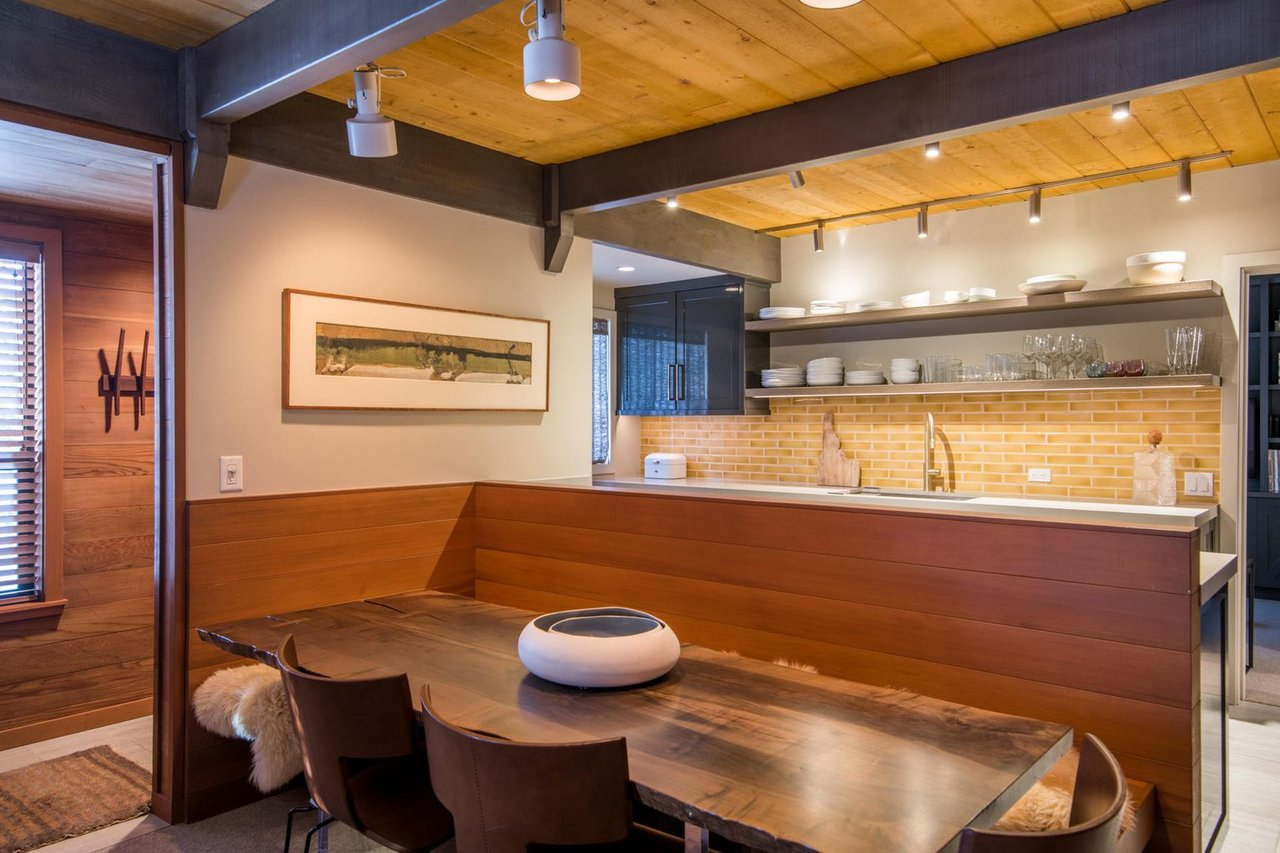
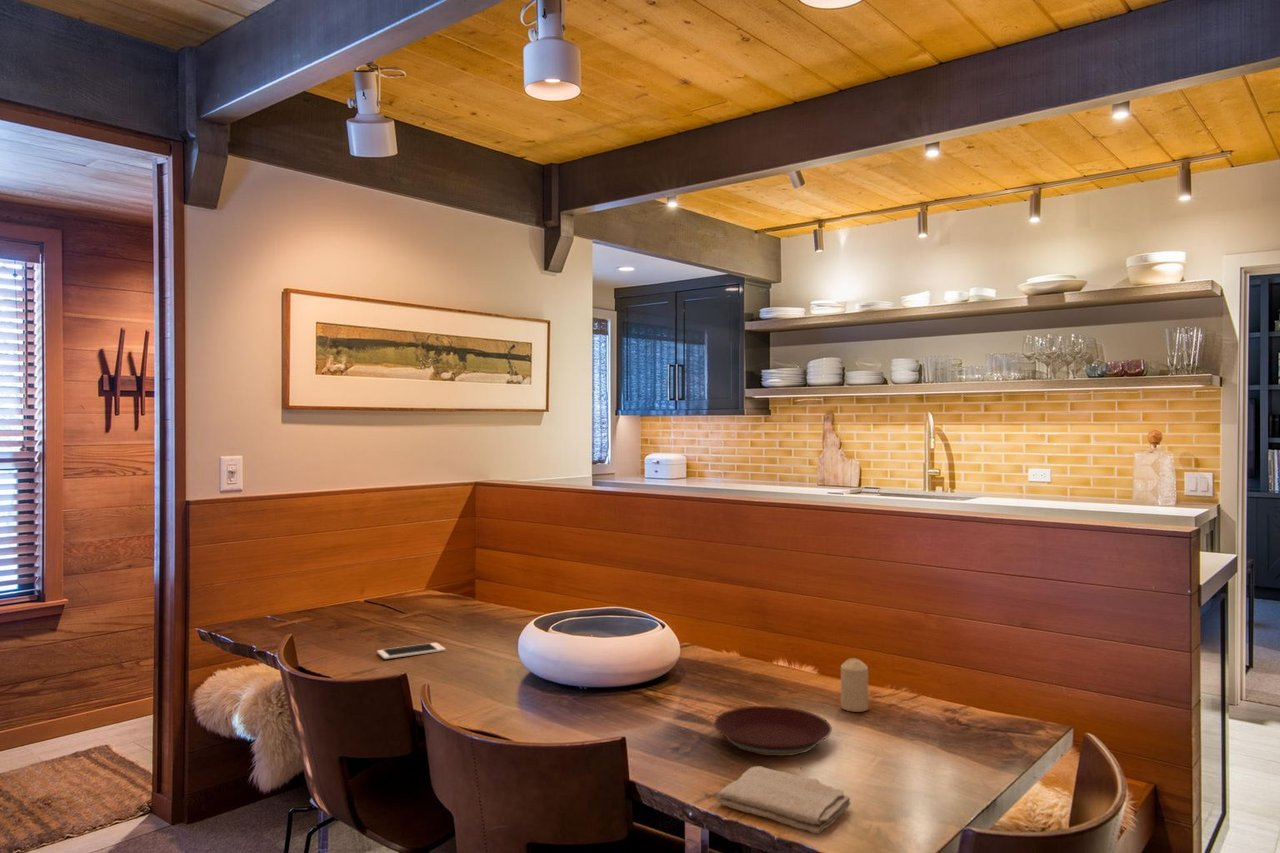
+ washcloth [716,765,851,835]
+ cell phone [376,642,446,660]
+ plate [713,705,833,757]
+ candle [840,657,869,713]
